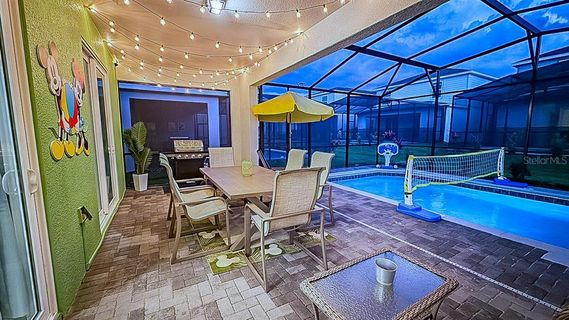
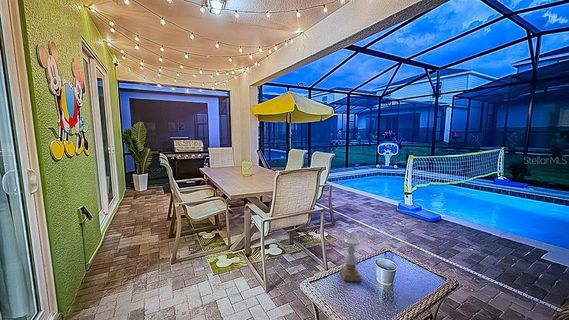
+ candle holder [339,236,362,282]
